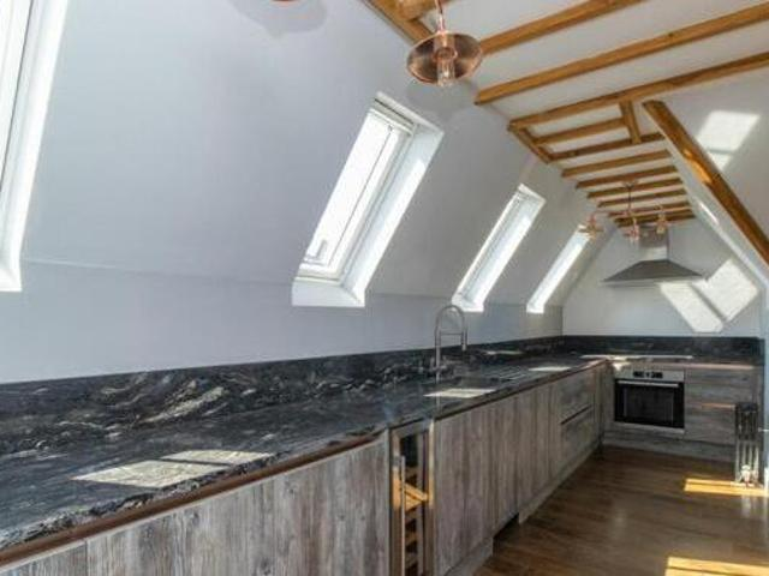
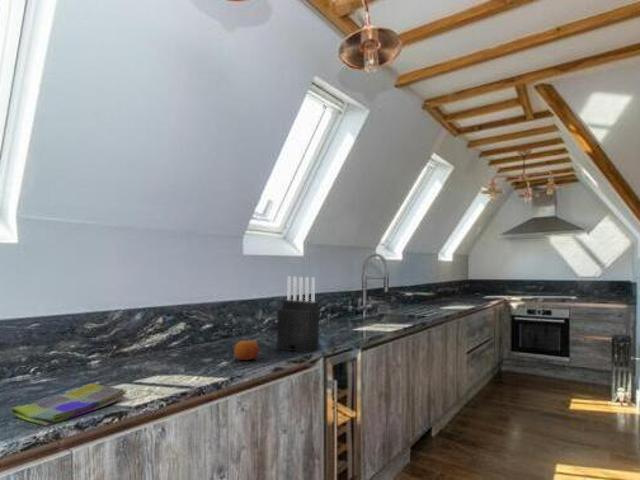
+ knife block [276,276,320,354]
+ fruit [233,339,260,361]
+ dish towel [10,383,128,427]
